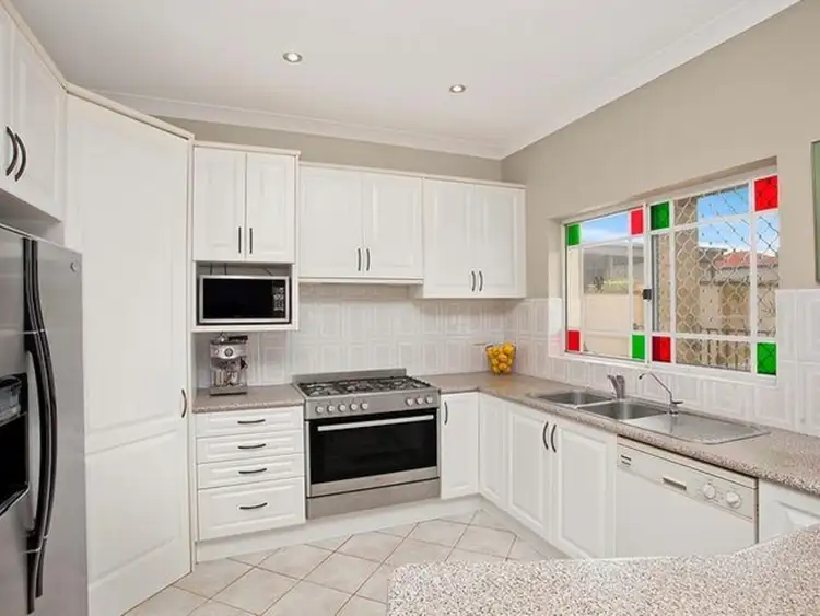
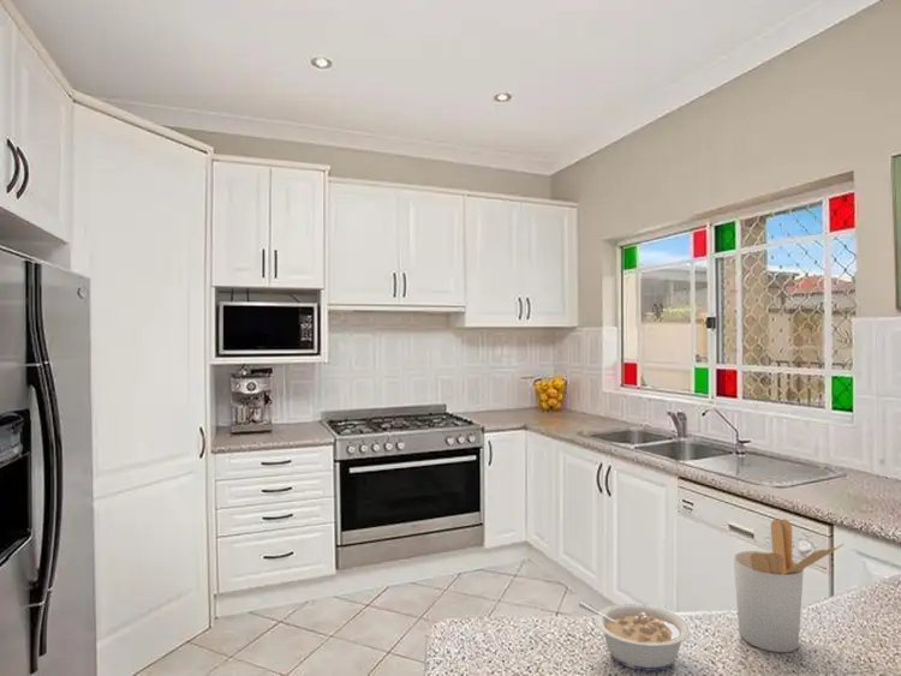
+ utensil holder [733,518,845,653]
+ legume [578,600,692,672]
